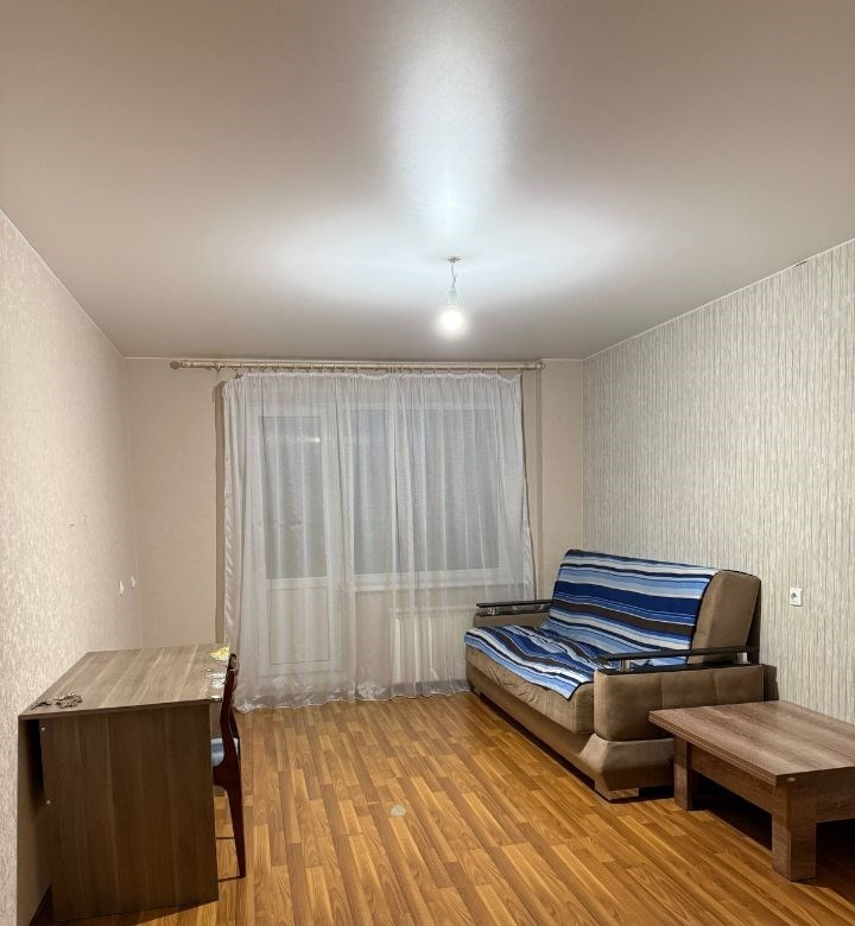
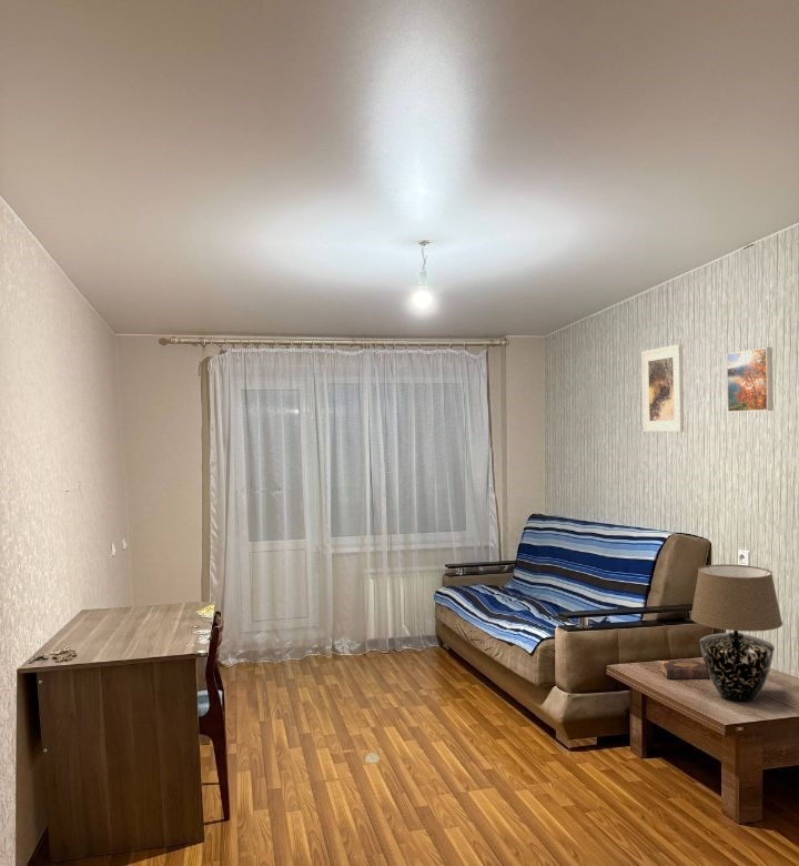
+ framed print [640,343,685,433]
+ book [660,661,710,681]
+ table lamp [689,564,783,703]
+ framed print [726,346,775,413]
